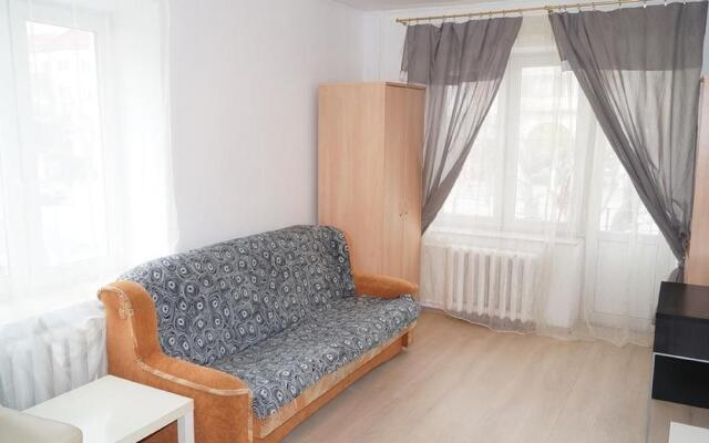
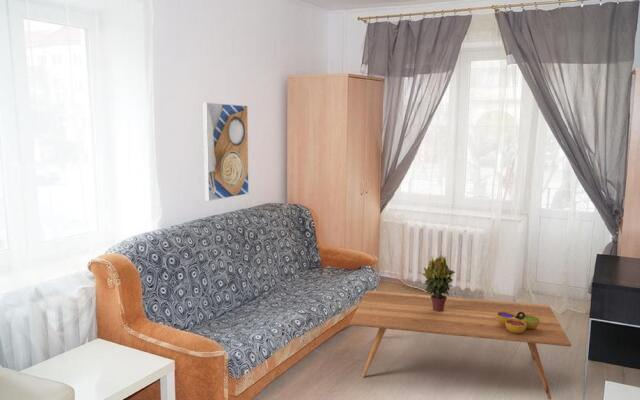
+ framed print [202,102,250,202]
+ potted plant [421,254,456,312]
+ decorative bowl [497,311,540,333]
+ coffee table [349,290,572,400]
